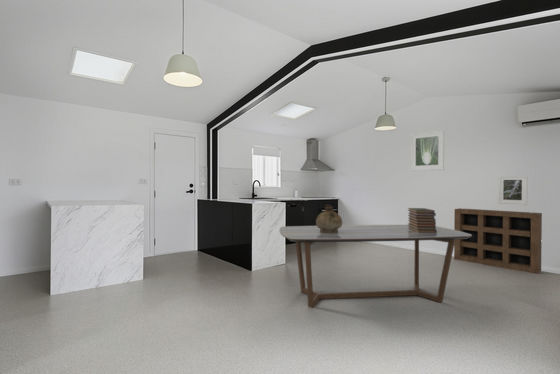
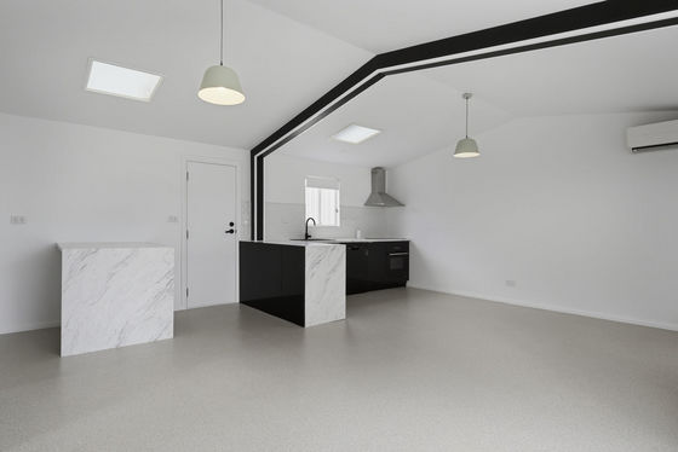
- shelving unit [453,207,543,275]
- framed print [410,129,445,172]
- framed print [497,175,528,206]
- dining table [279,224,472,309]
- book stack [407,207,437,233]
- ceramic jug [315,206,343,233]
